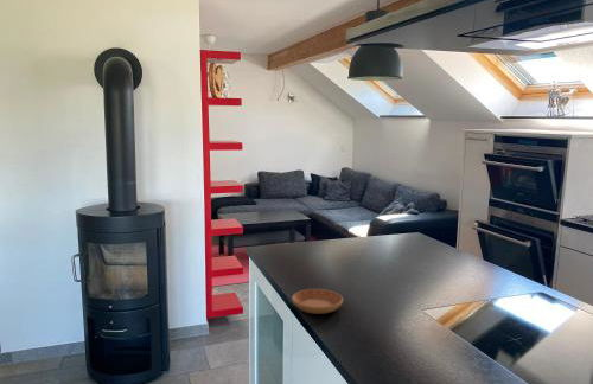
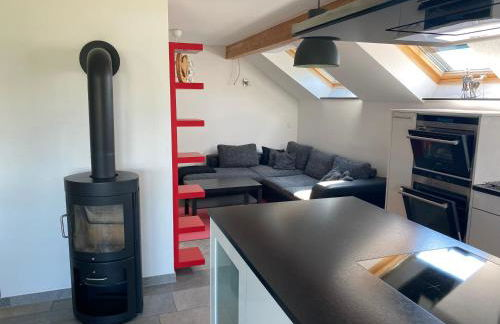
- saucer [291,288,344,315]
